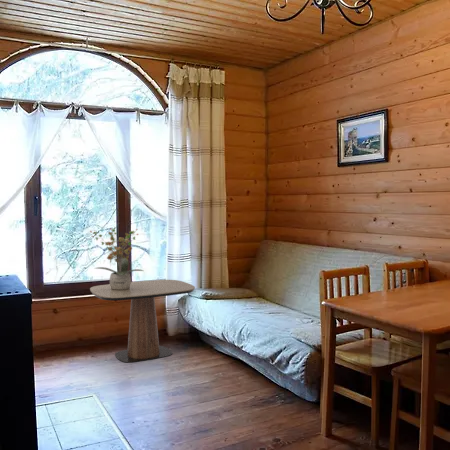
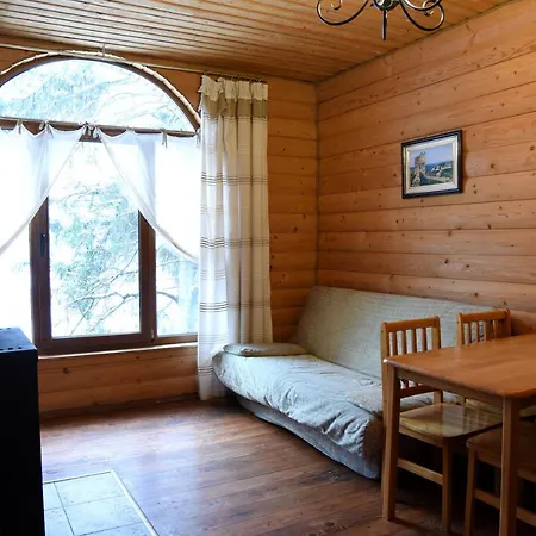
- potted plant [89,227,144,290]
- side table [89,279,196,363]
